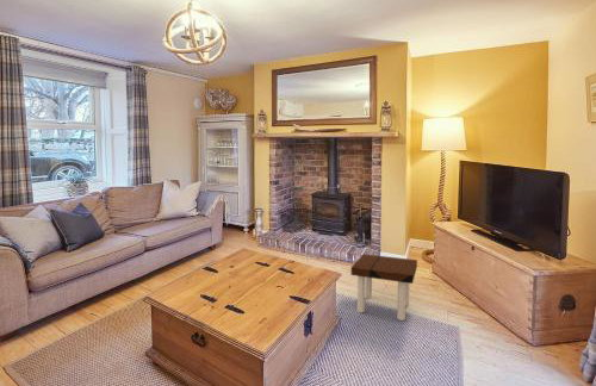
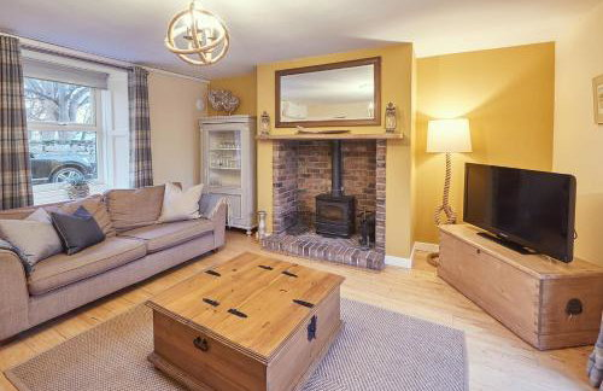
- side table [350,253,418,322]
